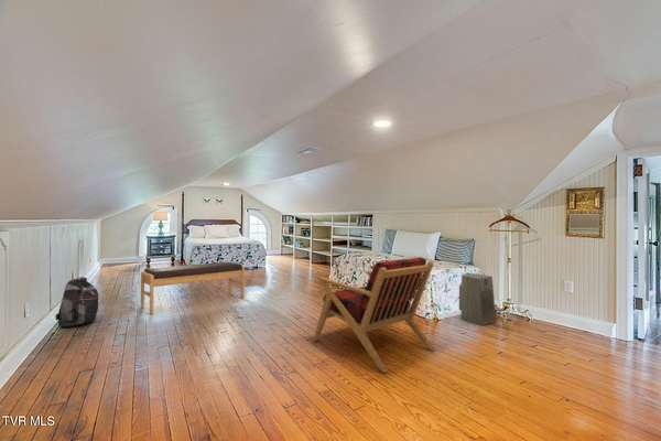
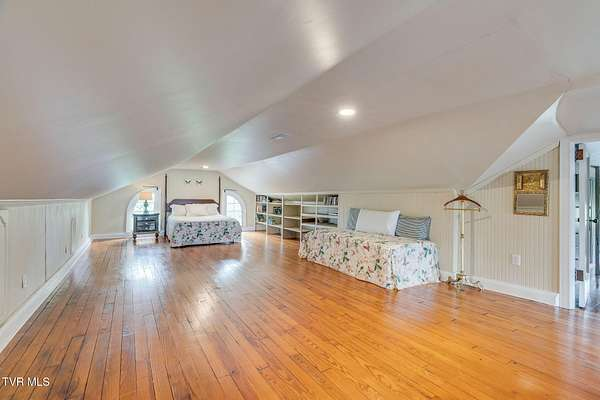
- fan [458,272,497,326]
- bench [139,261,246,315]
- armchair [312,257,436,374]
- backpack [54,276,99,329]
